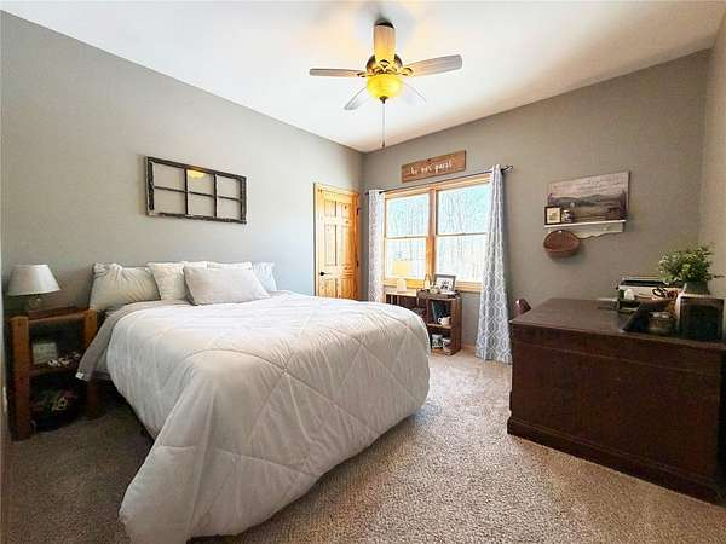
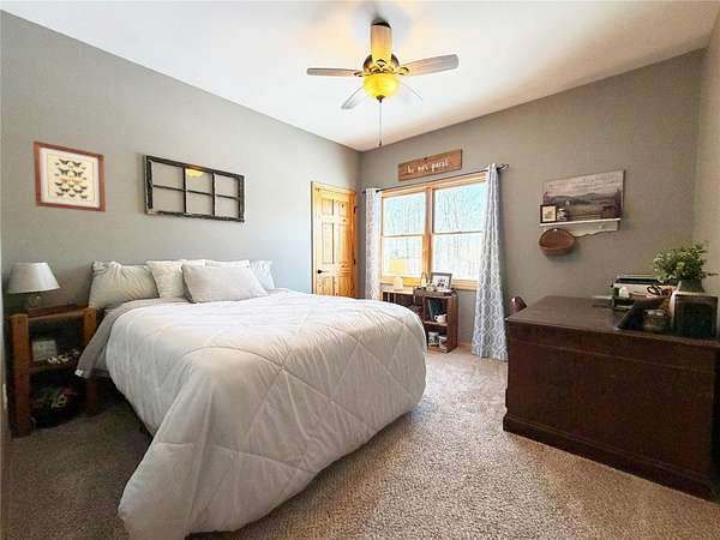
+ wall art [32,139,107,214]
